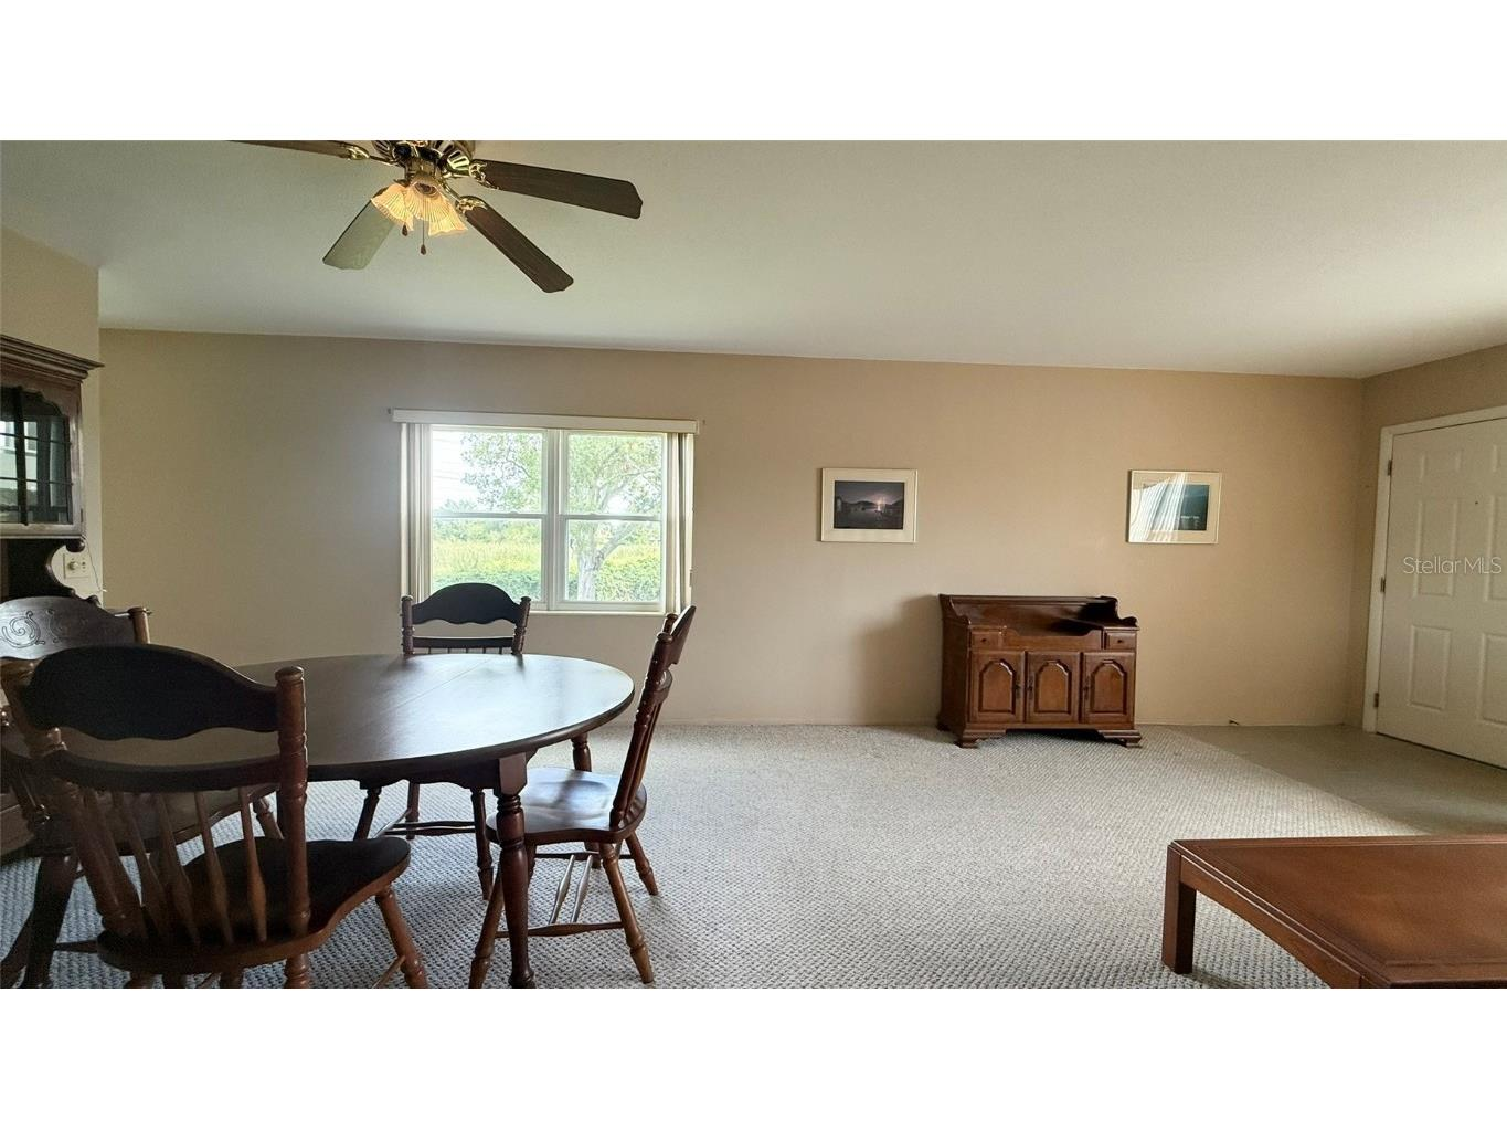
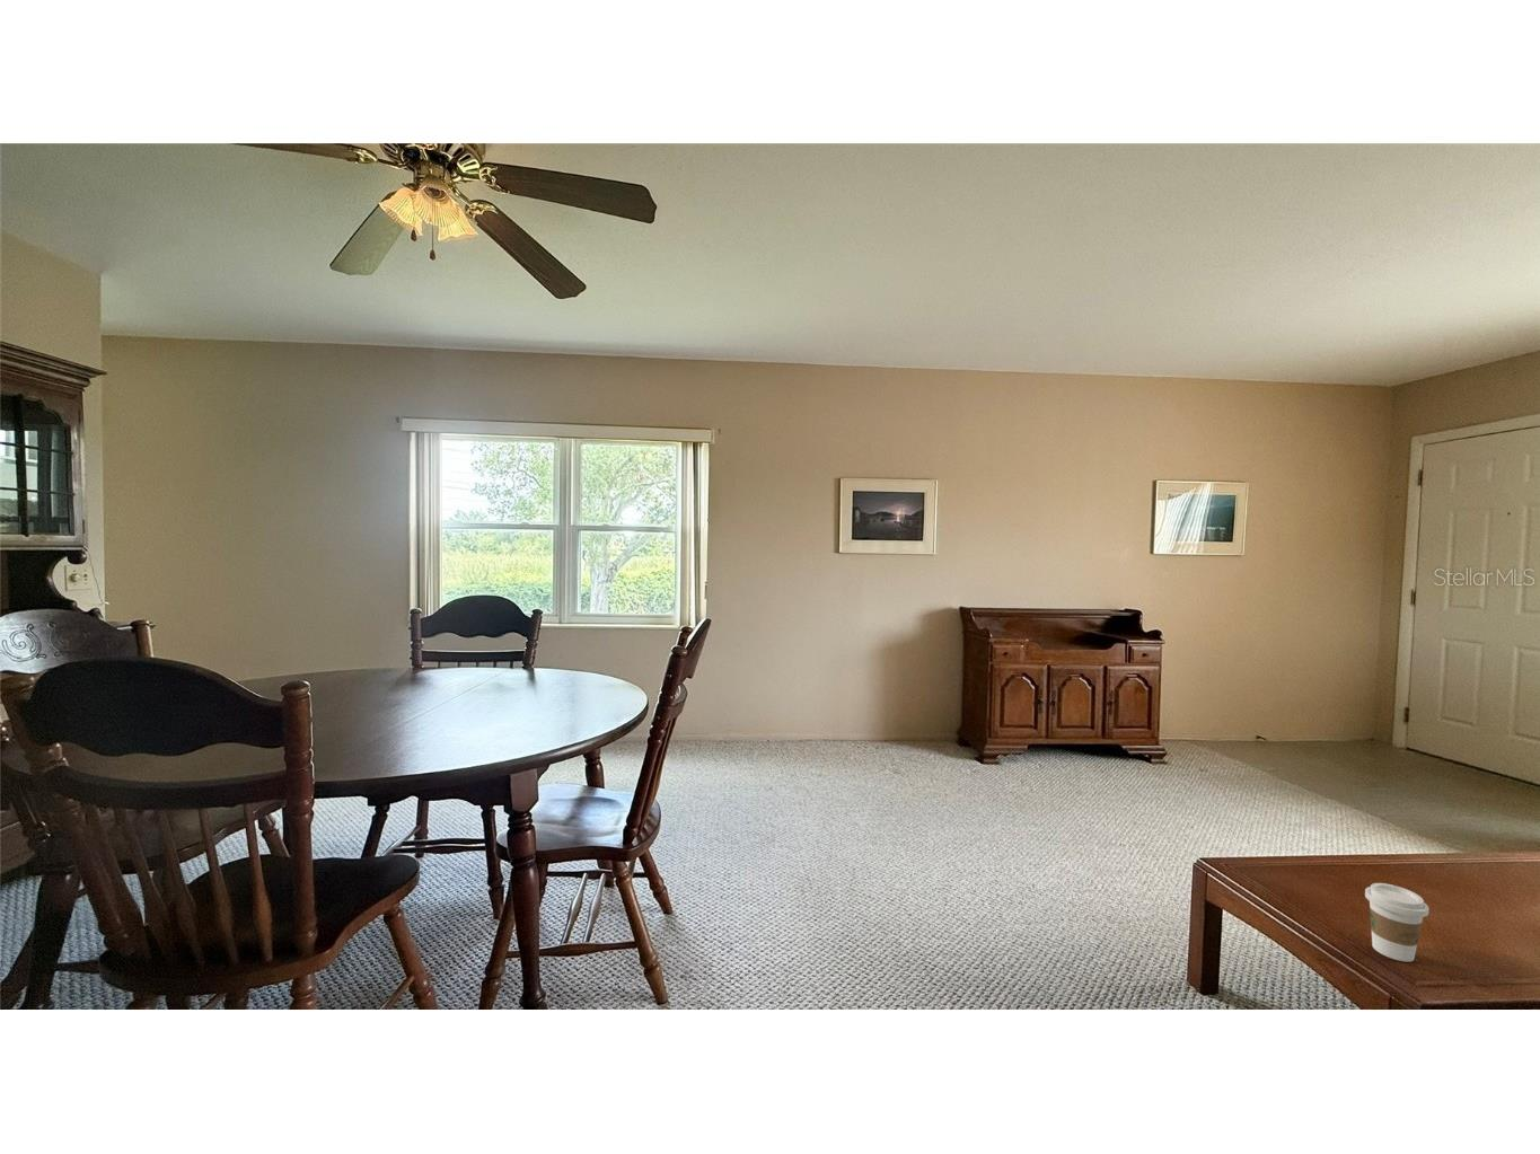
+ coffee cup [1364,882,1430,964]
